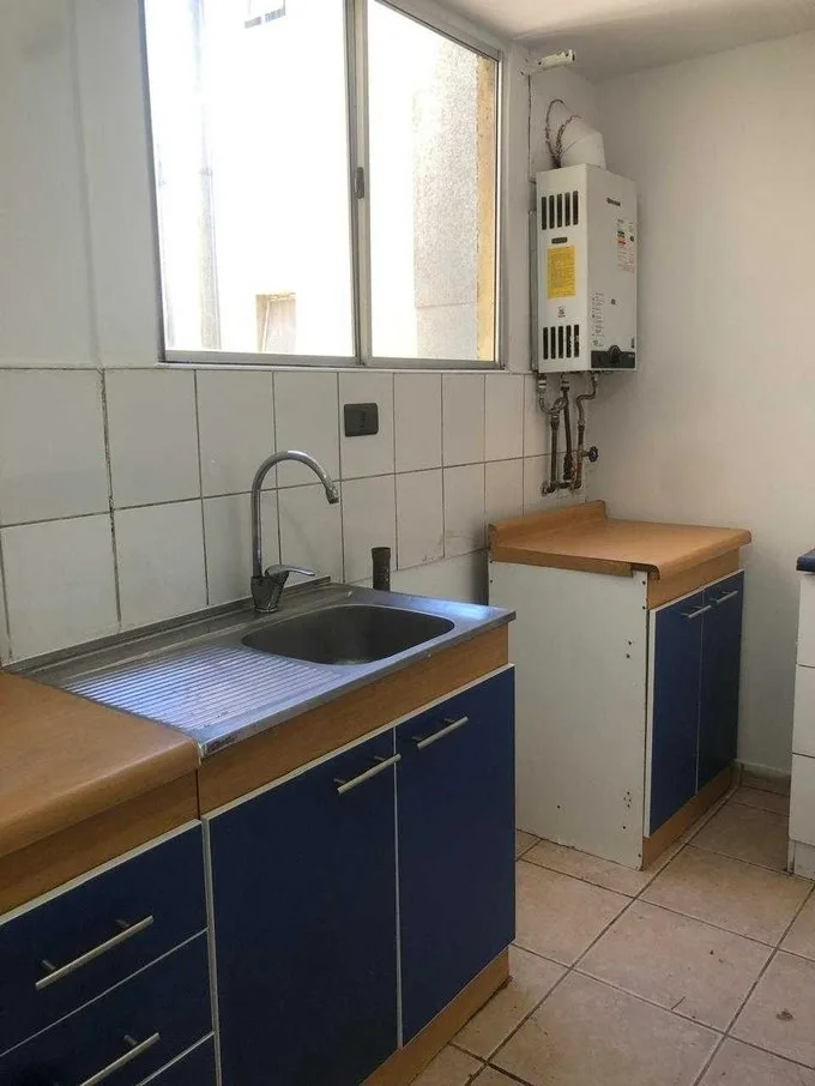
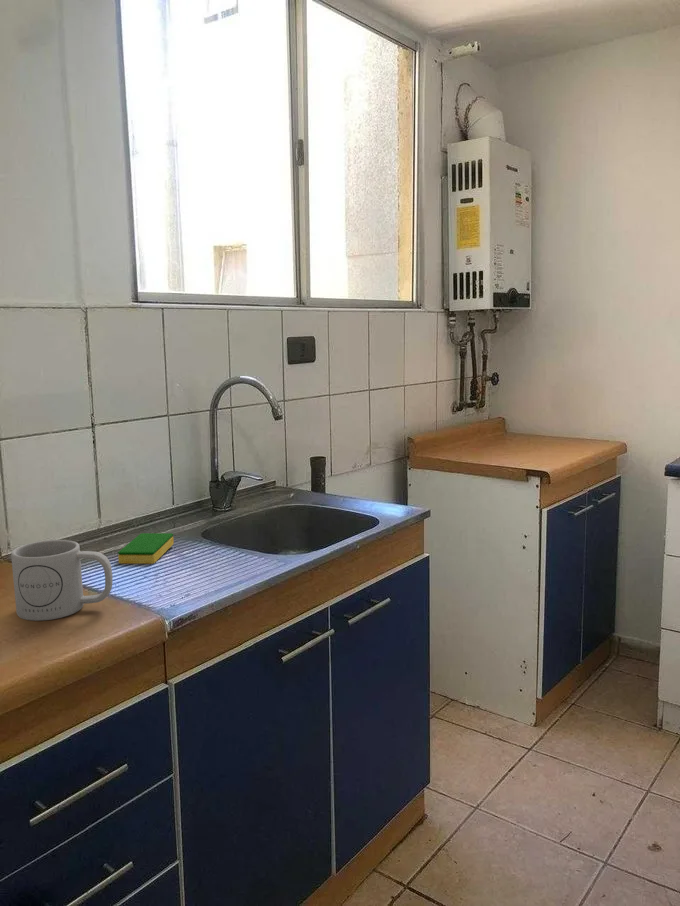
+ dish sponge [117,532,175,565]
+ mug [10,539,113,622]
